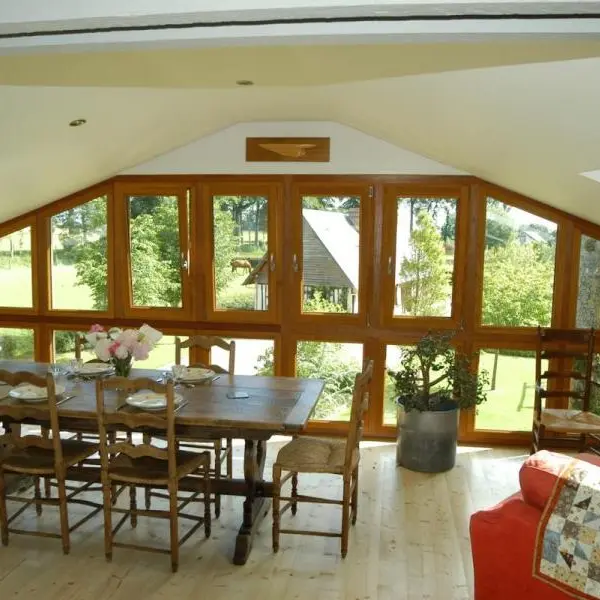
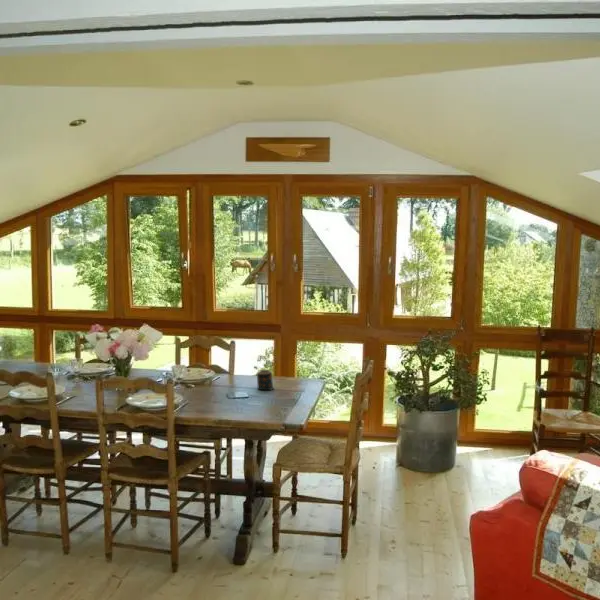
+ candle [256,369,276,391]
